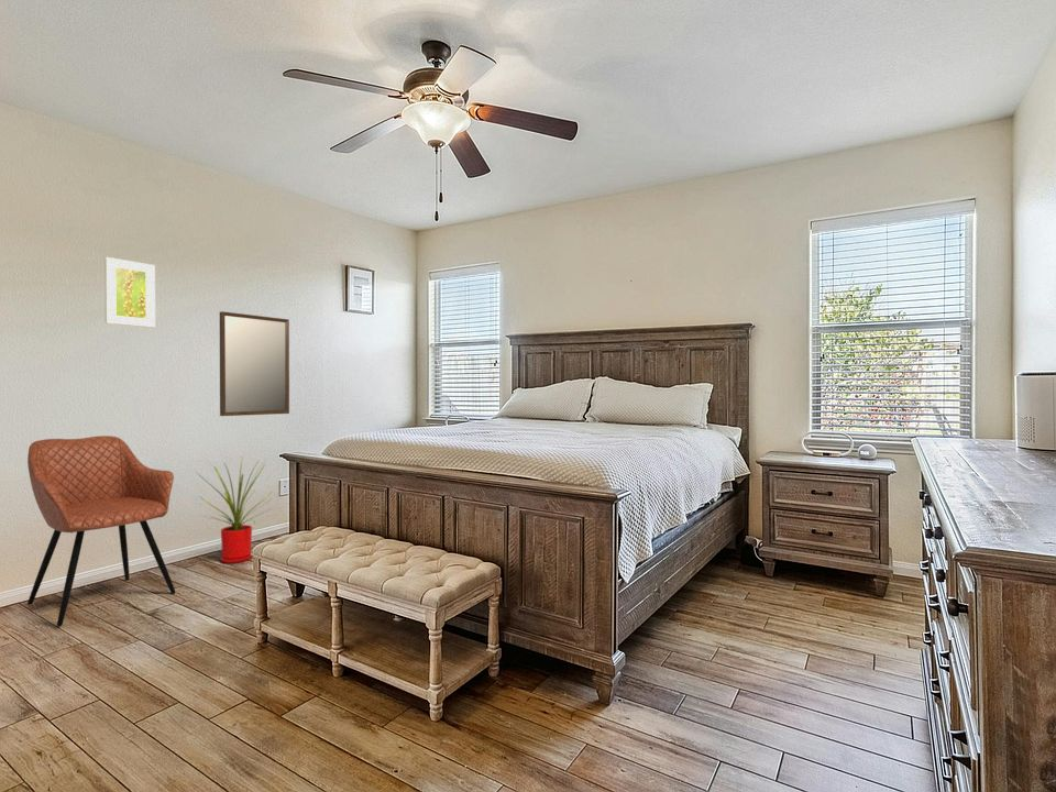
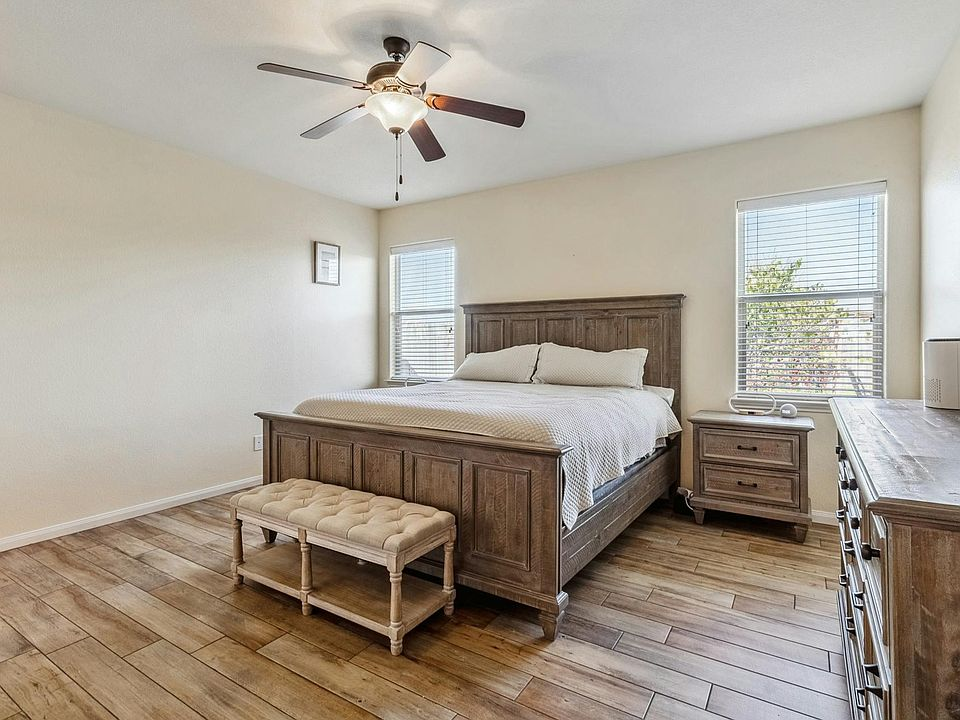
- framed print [103,256,156,329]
- house plant [194,455,280,564]
- armchair [26,435,176,628]
- home mirror [219,310,290,417]
